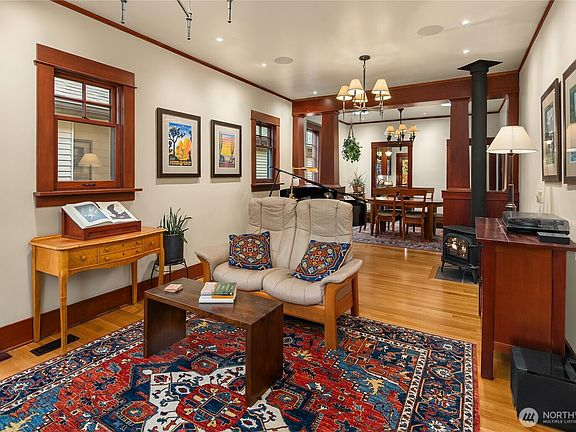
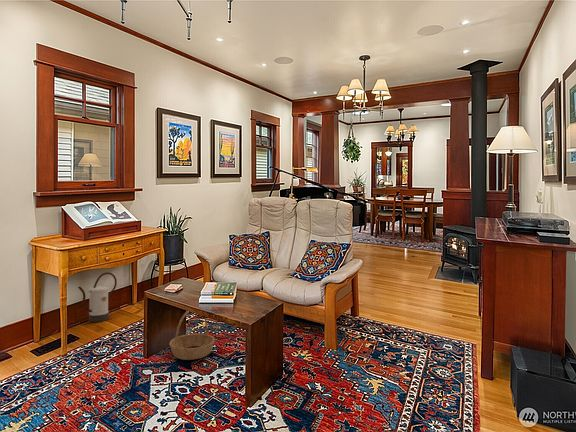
+ basket [168,310,216,361]
+ watering can [77,271,118,323]
